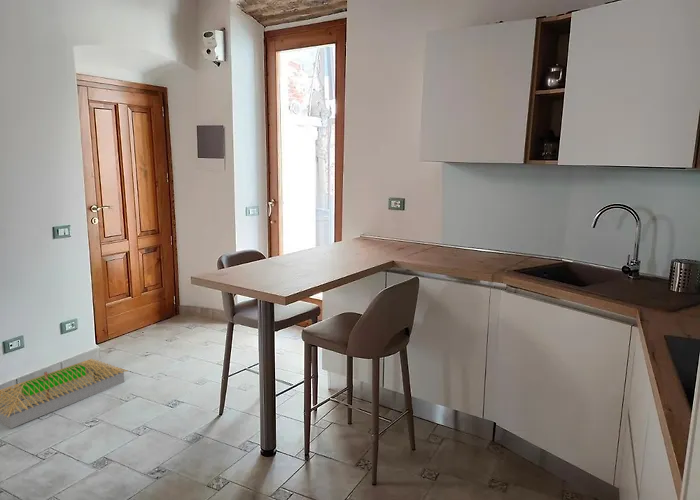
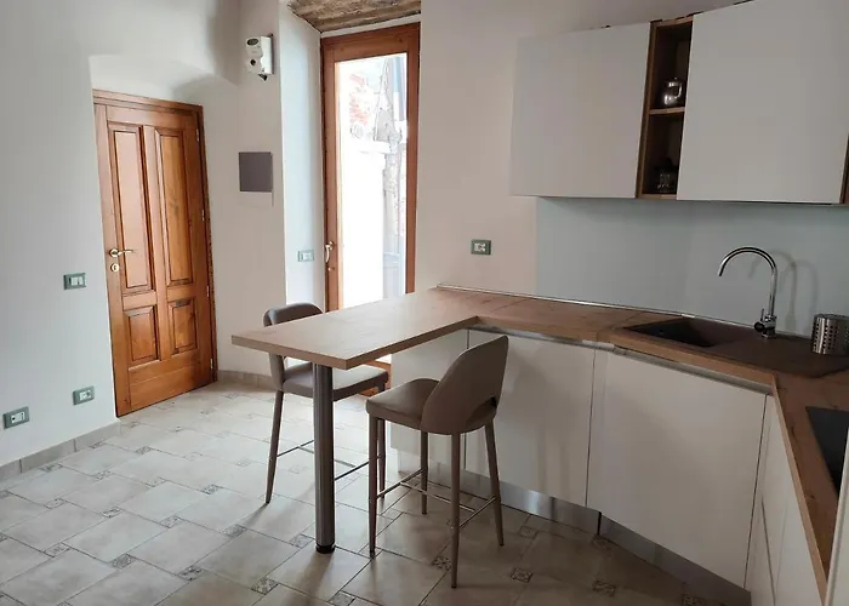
- architectural model [0,358,129,429]
